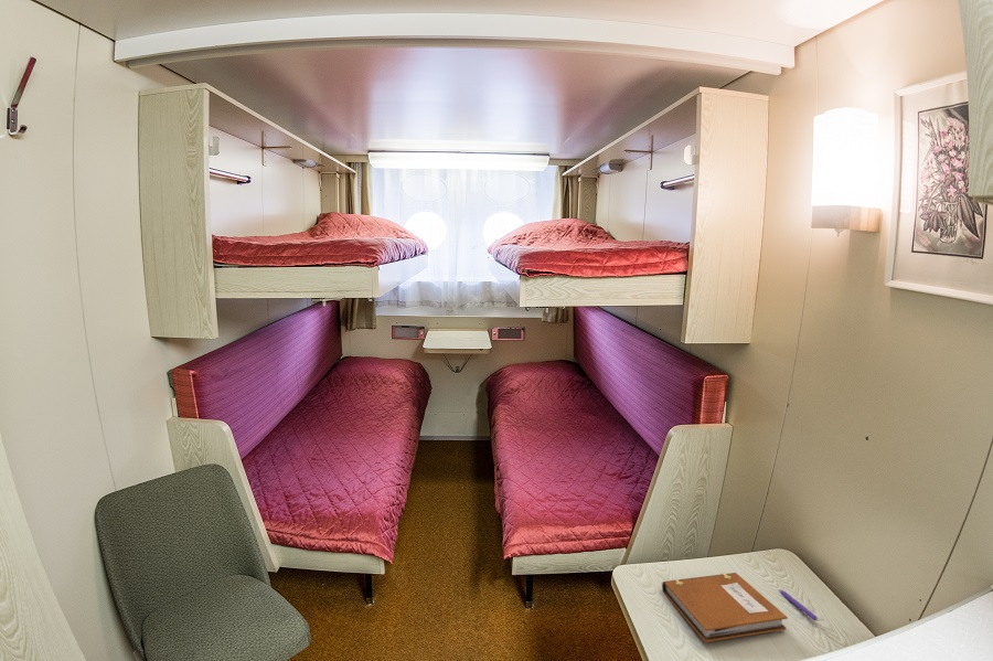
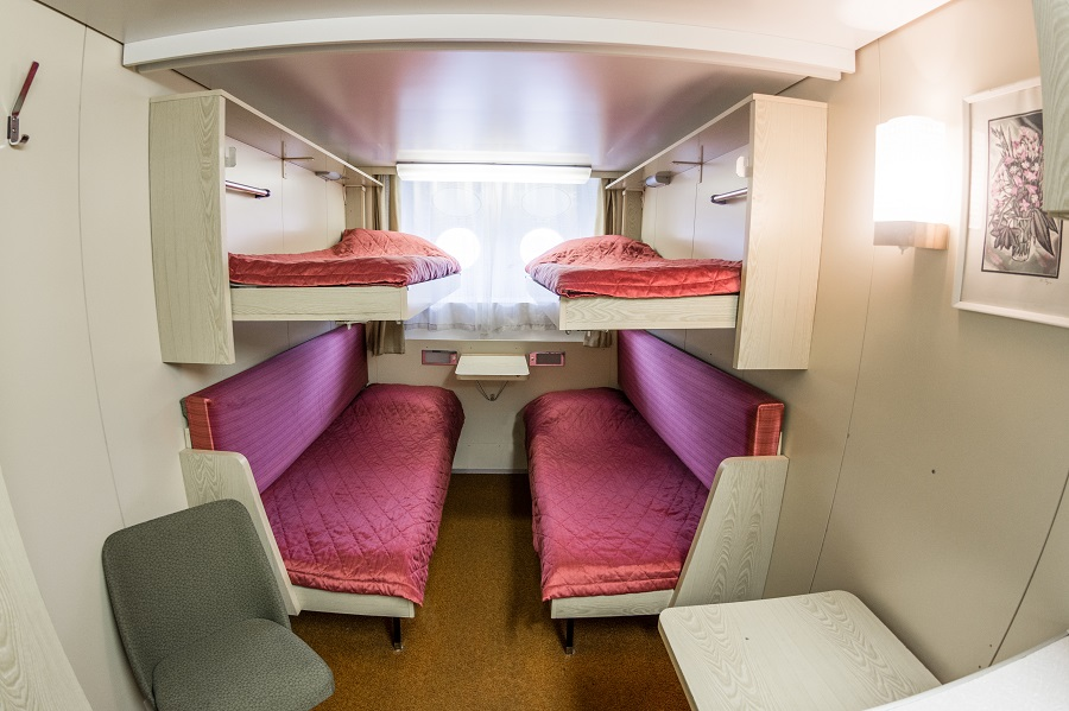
- pen [778,588,819,621]
- notebook [661,572,789,643]
